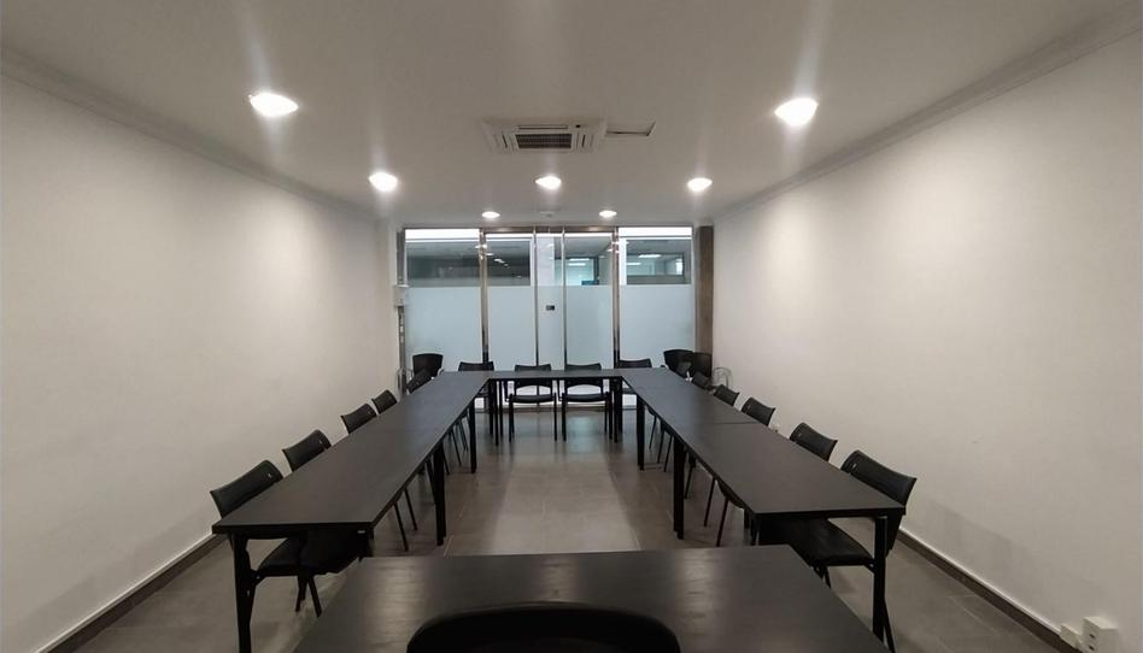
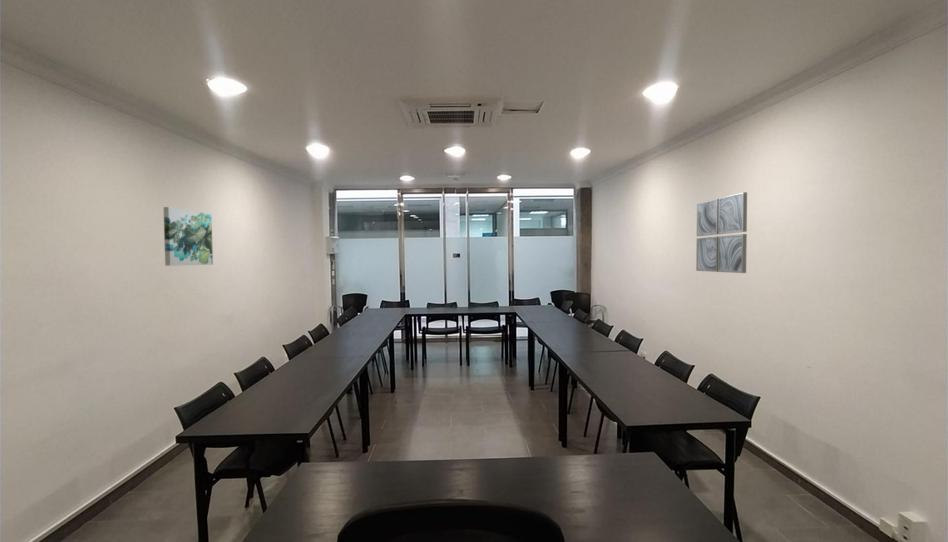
+ wall art [695,191,748,274]
+ wall art [162,206,214,267]
